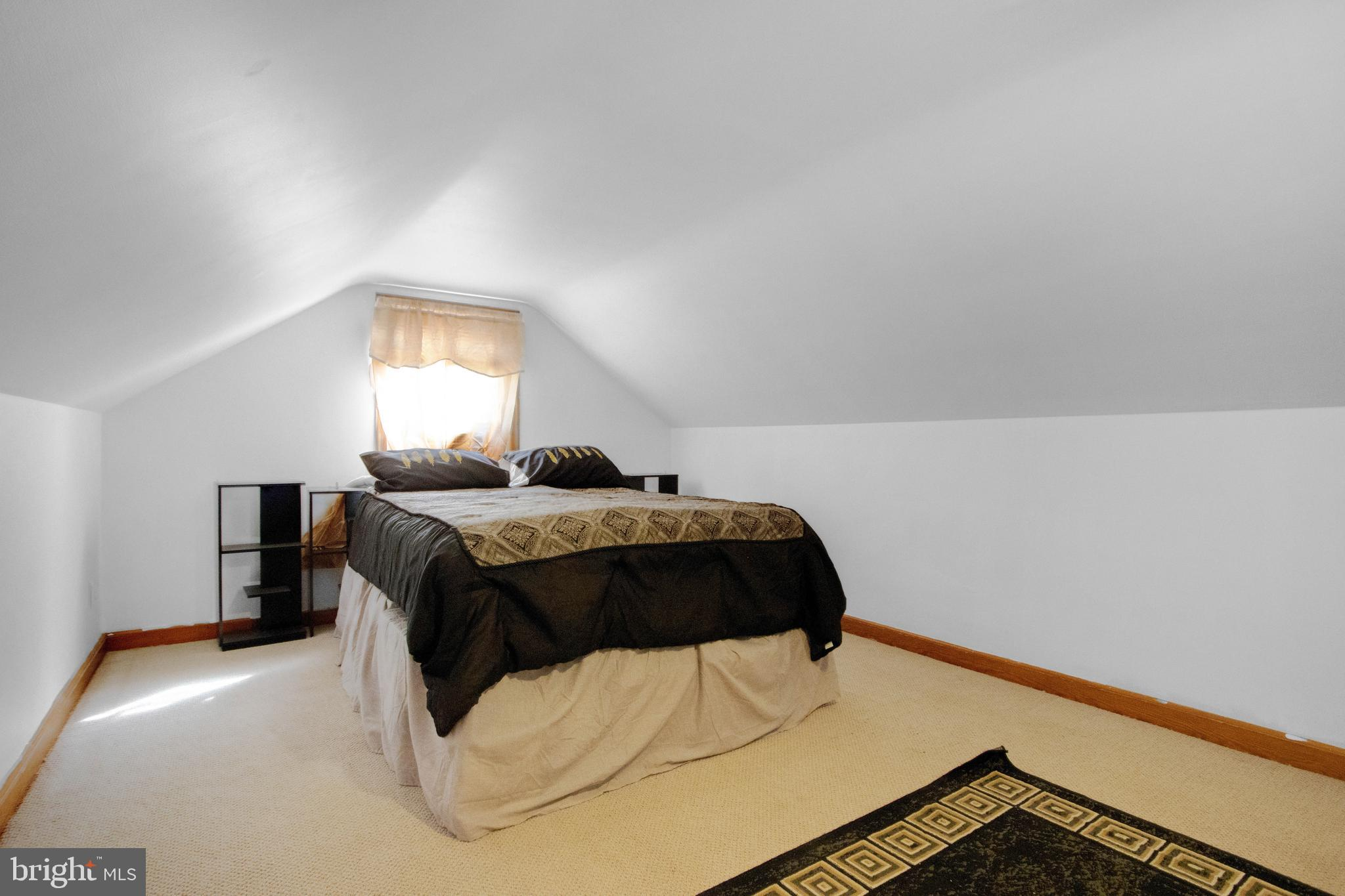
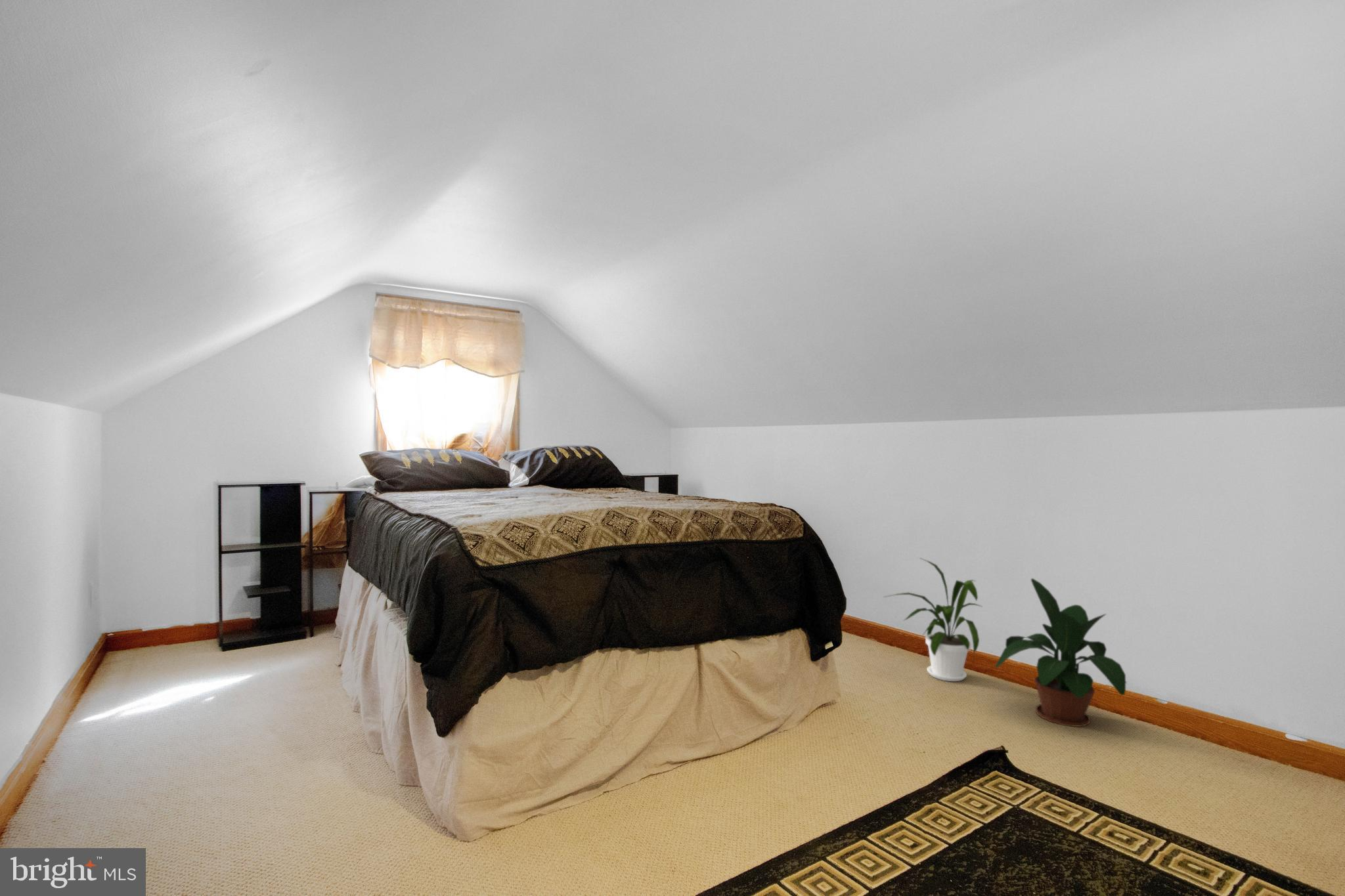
+ potted plant [995,578,1128,727]
+ house plant [882,557,984,682]
